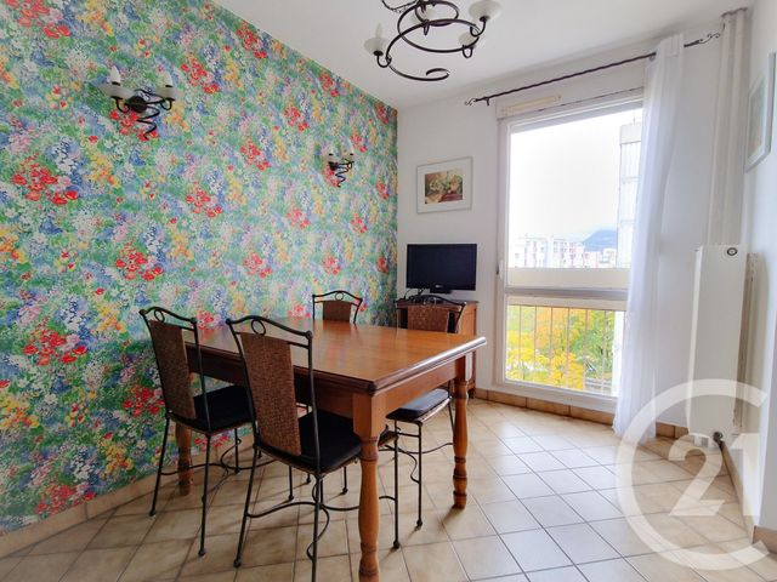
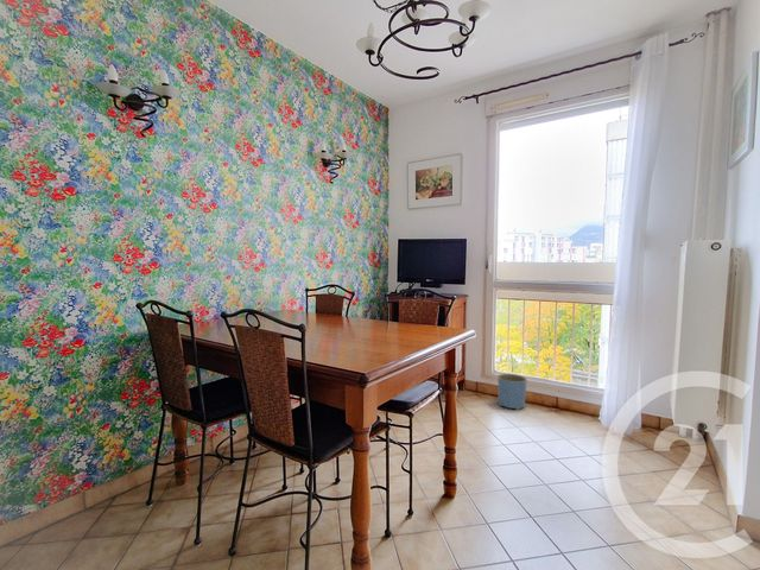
+ planter [496,373,528,411]
